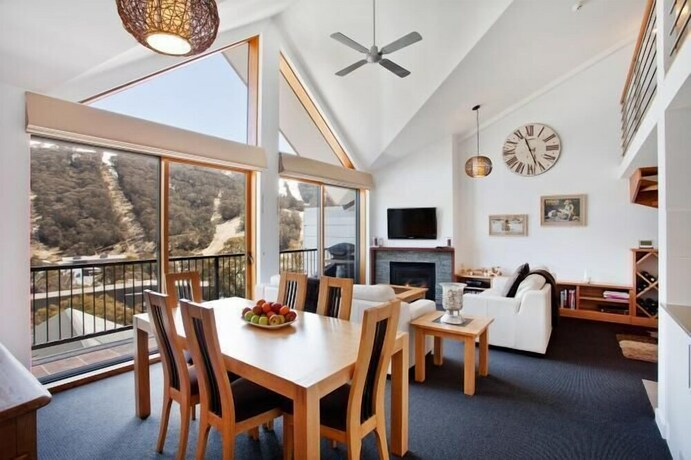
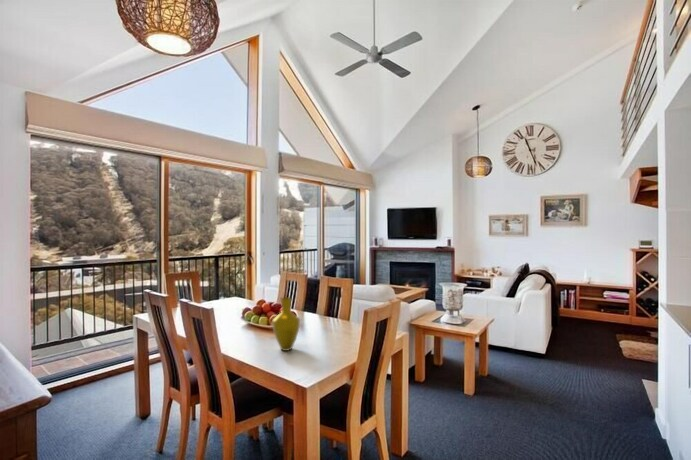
+ vase [271,296,301,352]
